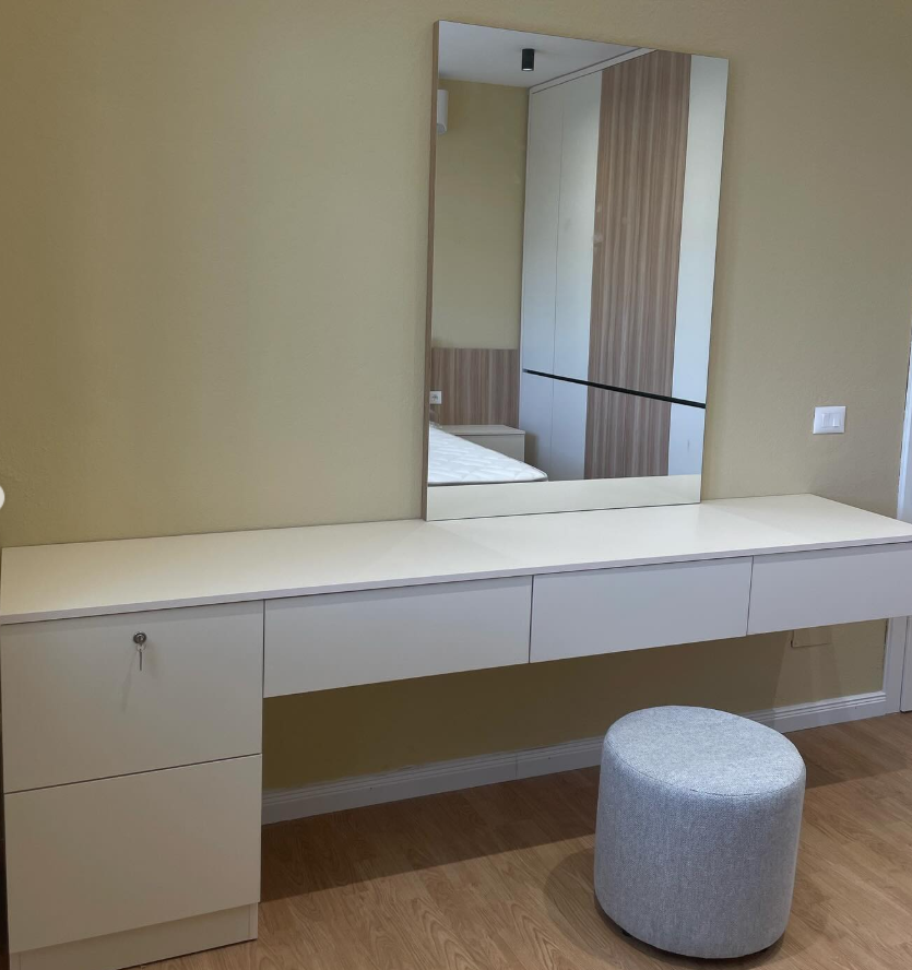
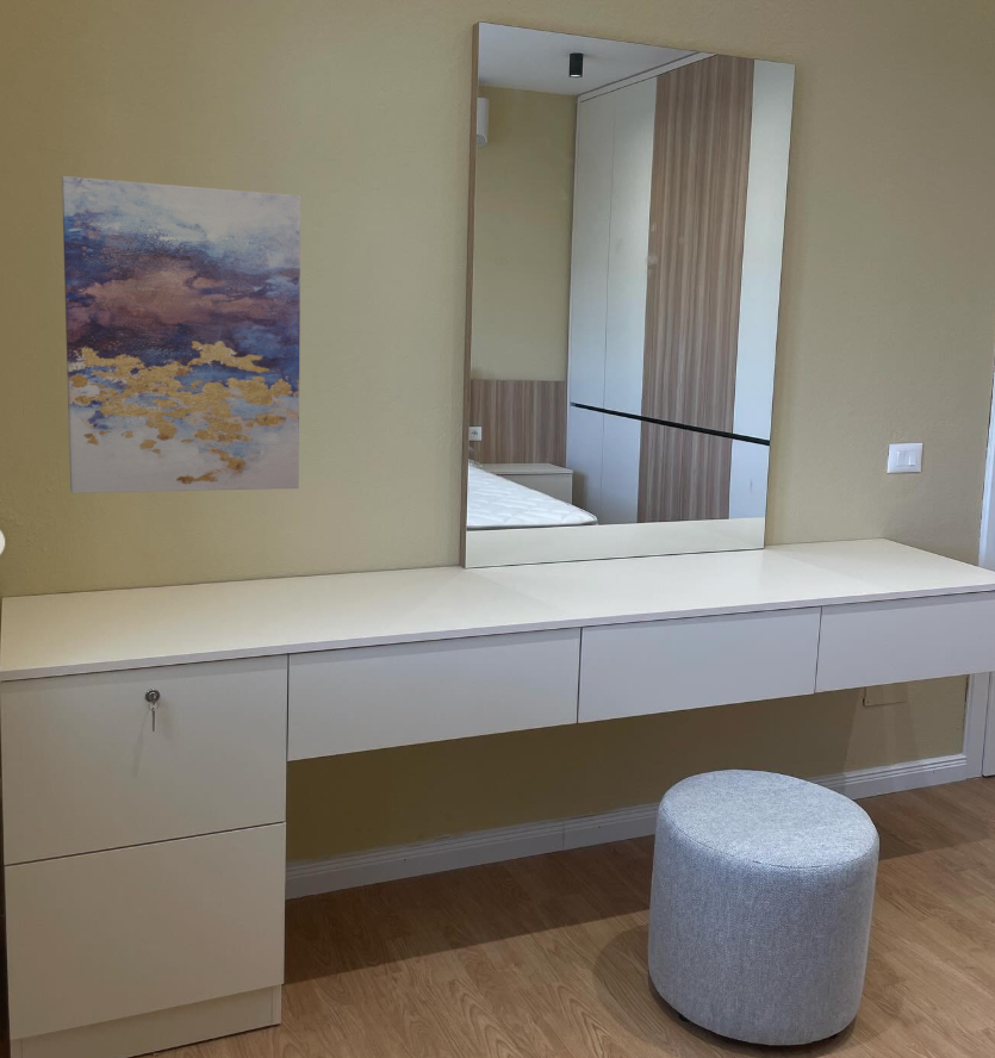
+ wall art [61,175,301,494]
